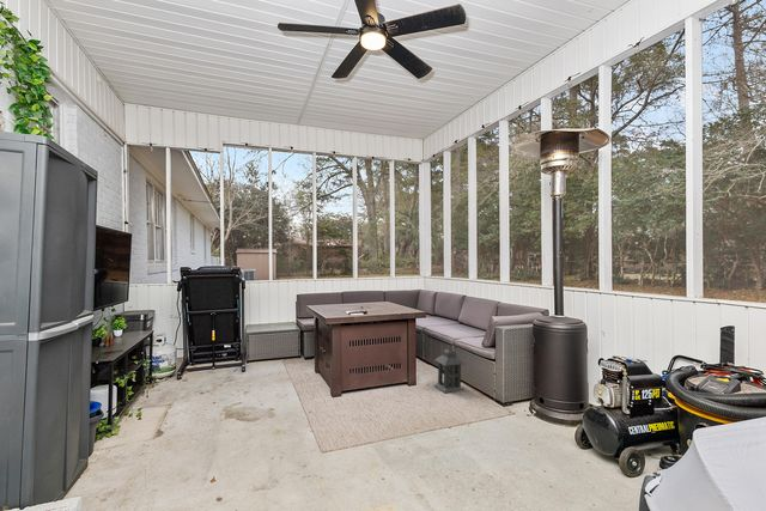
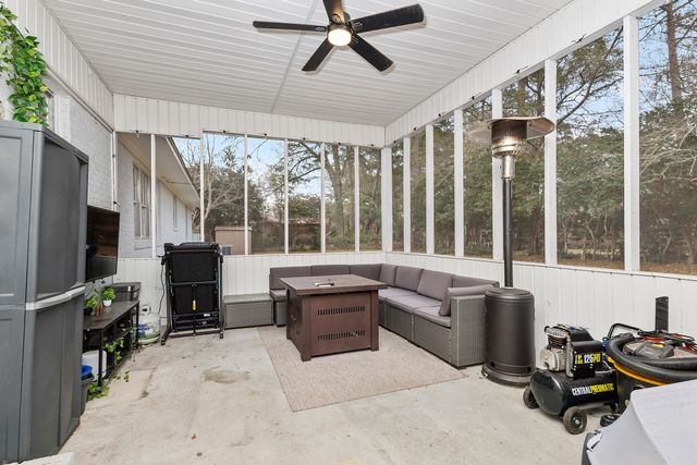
- lantern [433,346,466,394]
